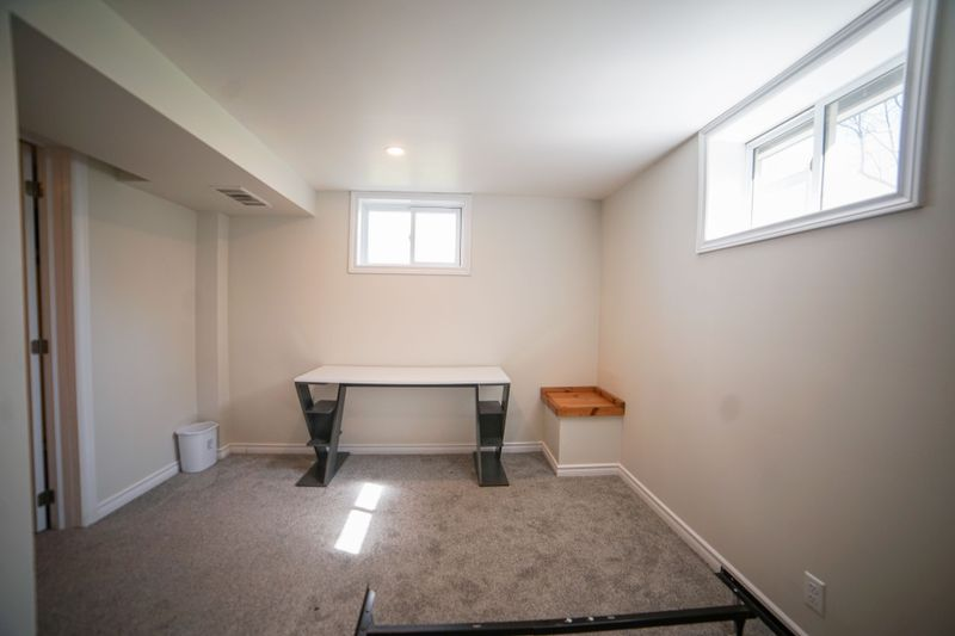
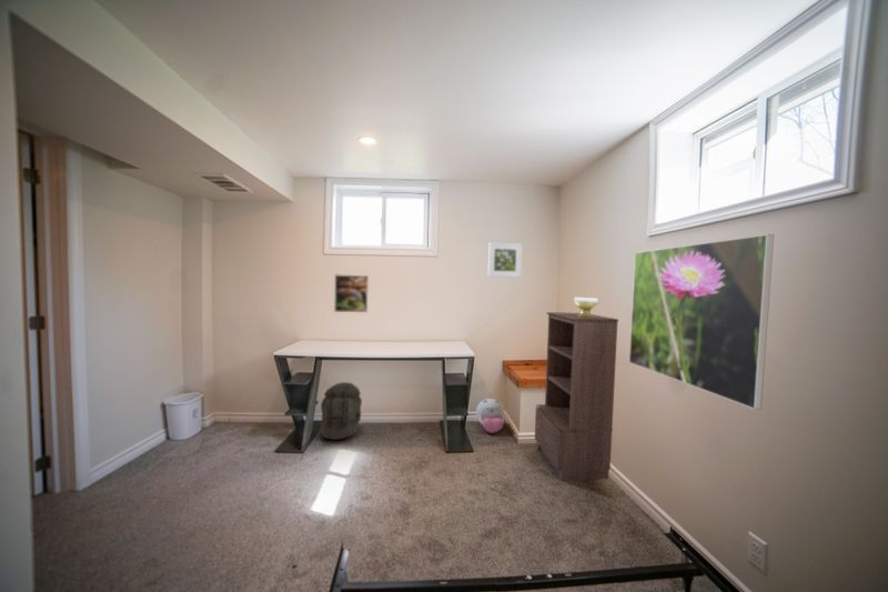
+ plush toy [475,398,505,434]
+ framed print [333,273,370,313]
+ backpack [320,381,363,441]
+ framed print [487,241,523,279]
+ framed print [628,233,775,411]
+ candle holder [572,297,599,318]
+ shelving unit [534,311,619,482]
